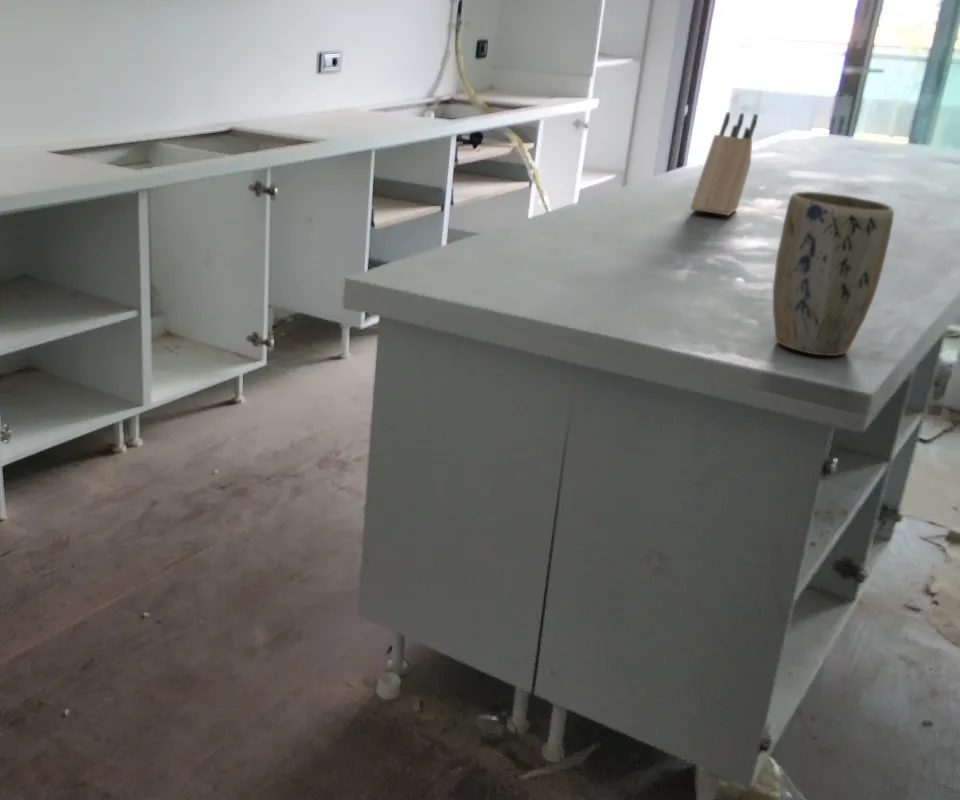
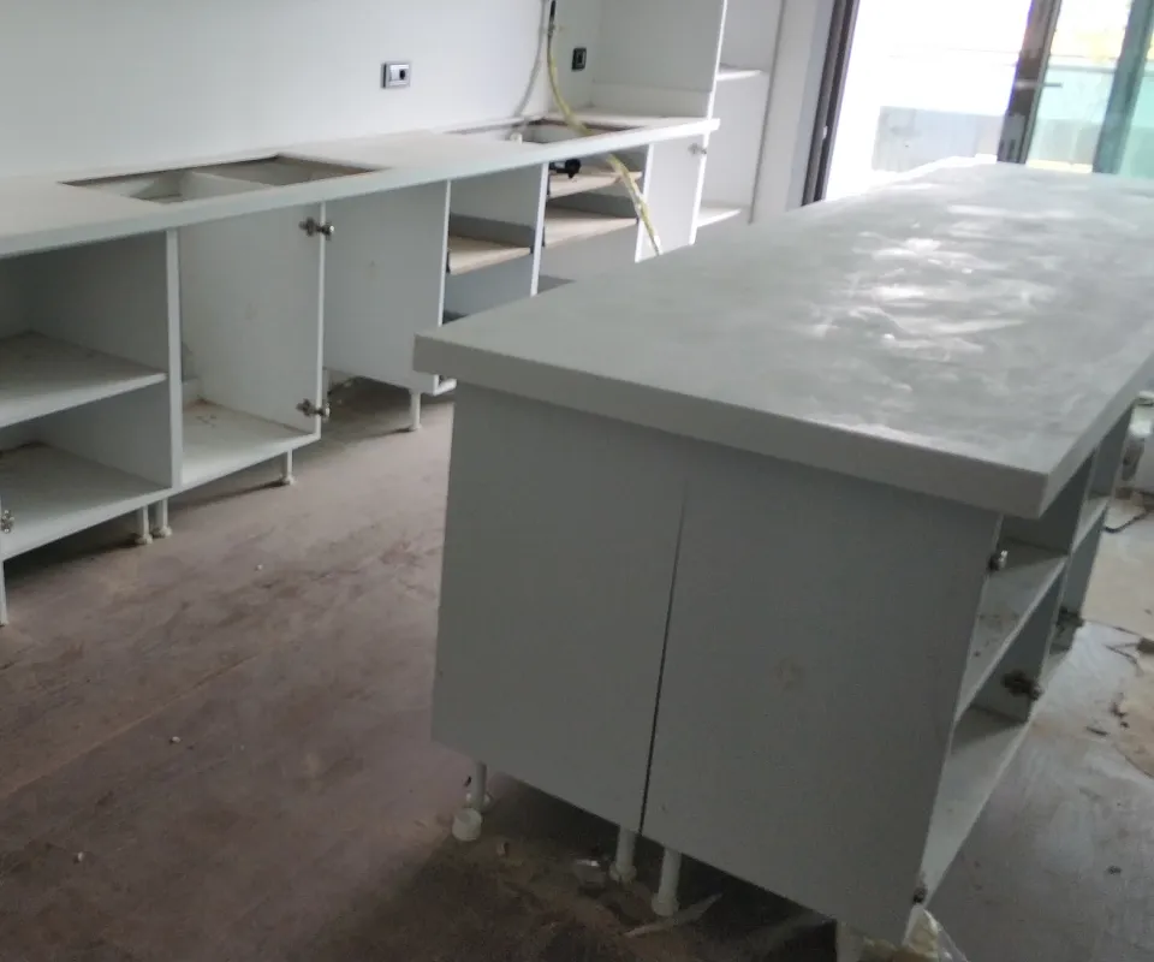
- knife block [689,111,759,217]
- plant pot [772,191,895,357]
